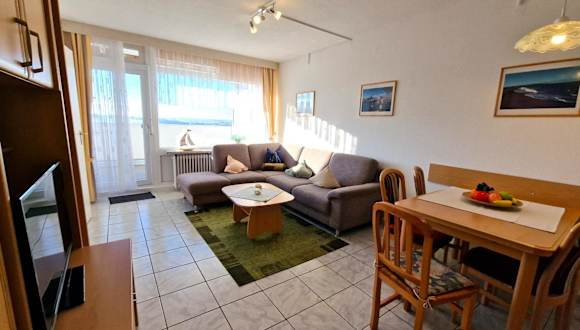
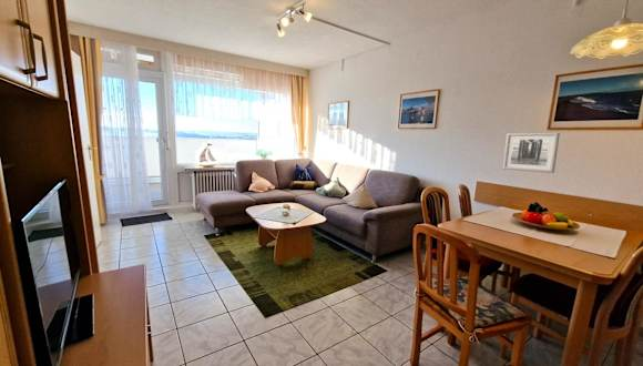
+ wall art [502,132,561,174]
